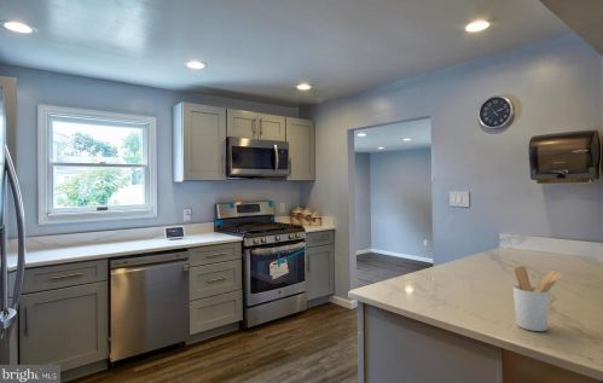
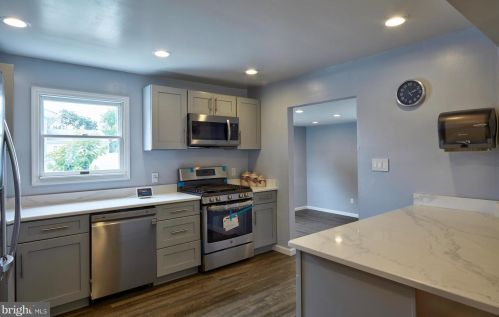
- utensil holder [512,265,564,332]
